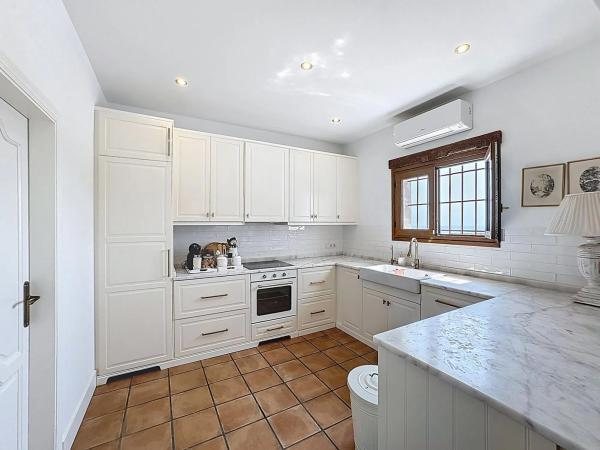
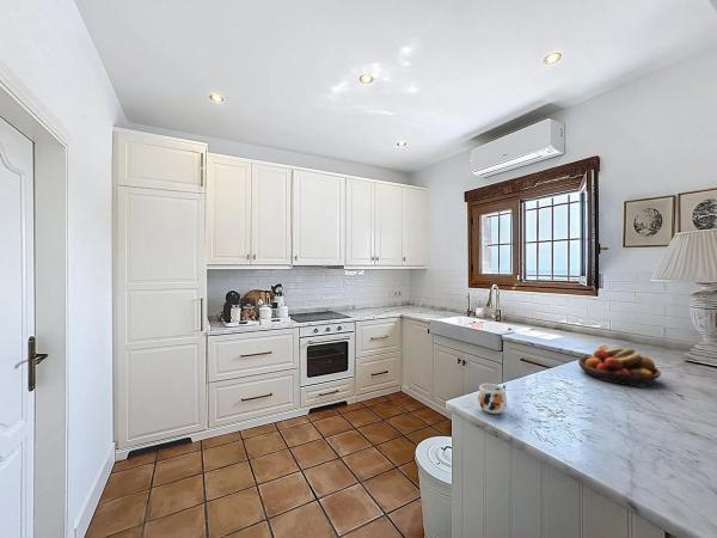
+ fruit bowl [577,343,662,389]
+ mug [477,383,508,415]
